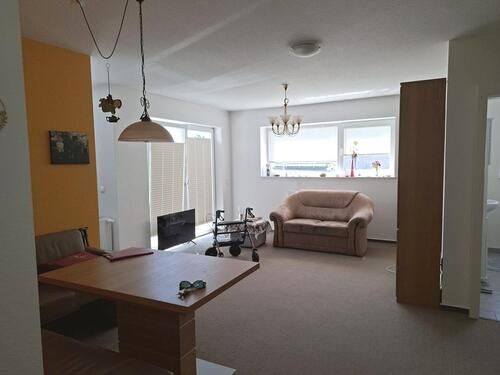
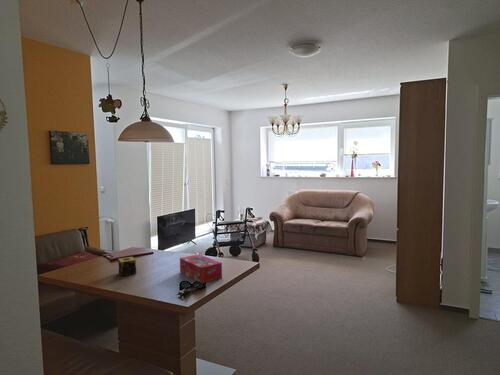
+ candle [117,256,137,277]
+ tissue box [179,253,223,284]
